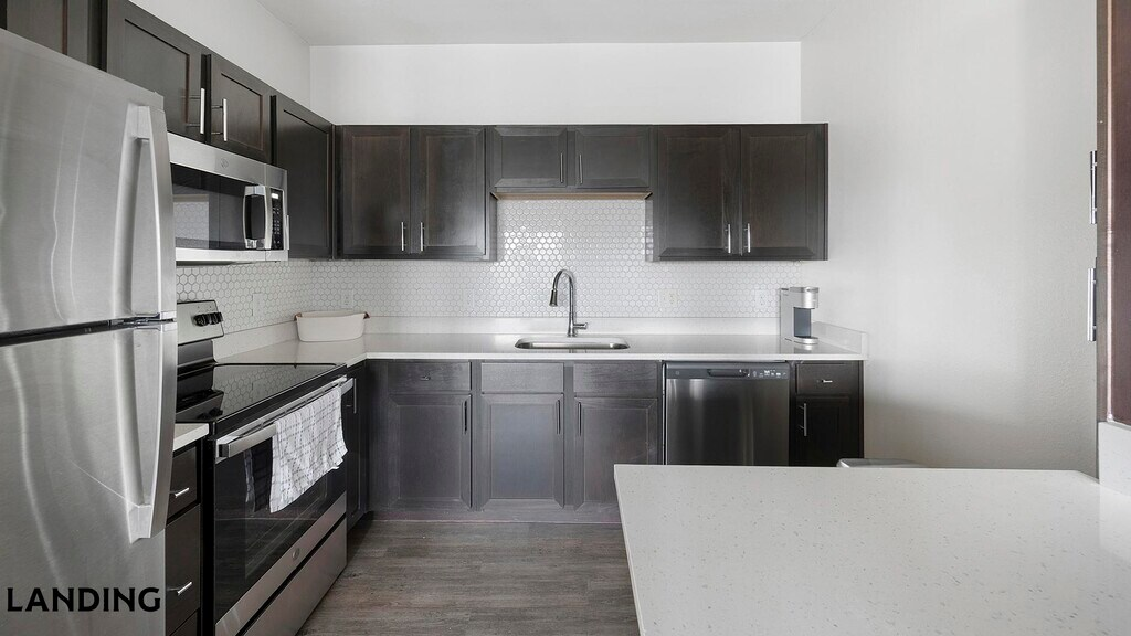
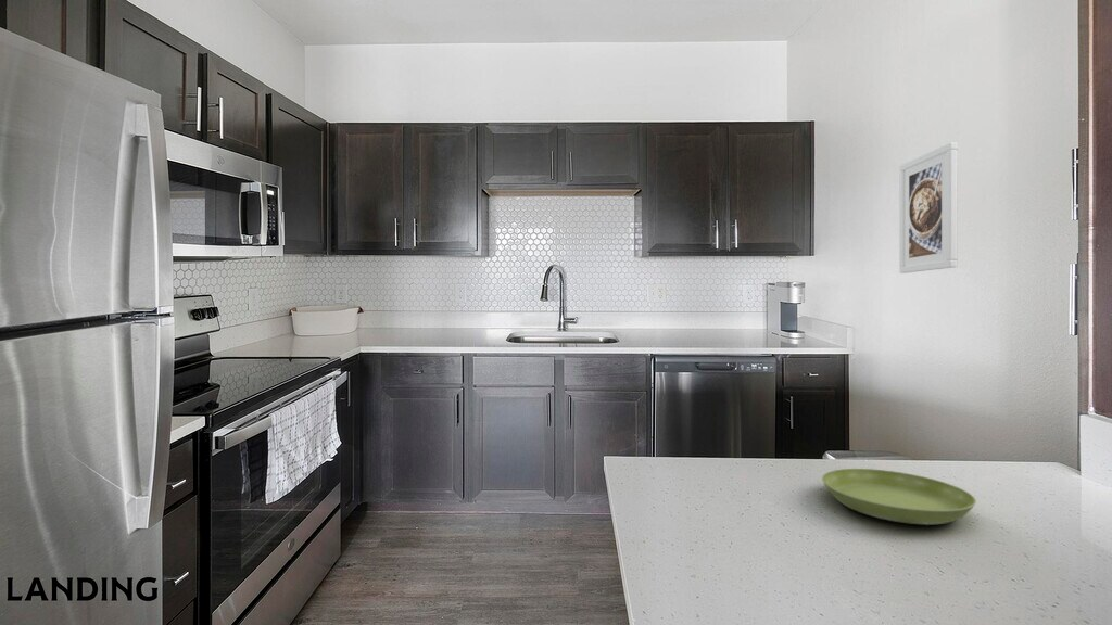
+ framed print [898,141,959,275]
+ saucer [821,468,977,526]
